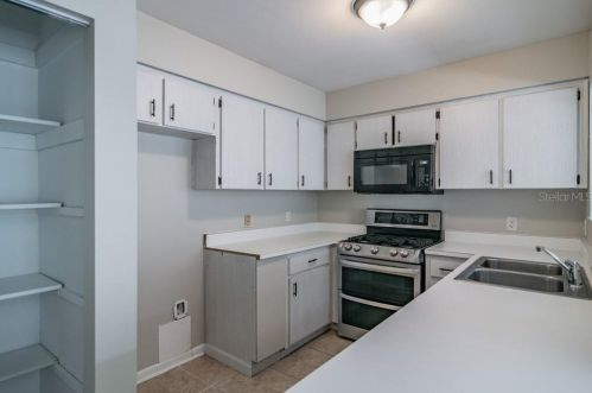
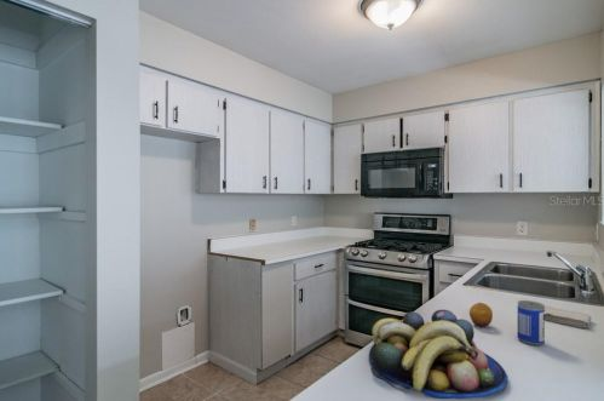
+ fruit bowl [368,309,508,400]
+ fruit [468,302,494,328]
+ beer can [517,299,546,346]
+ washcloth [543,304,592,328]
